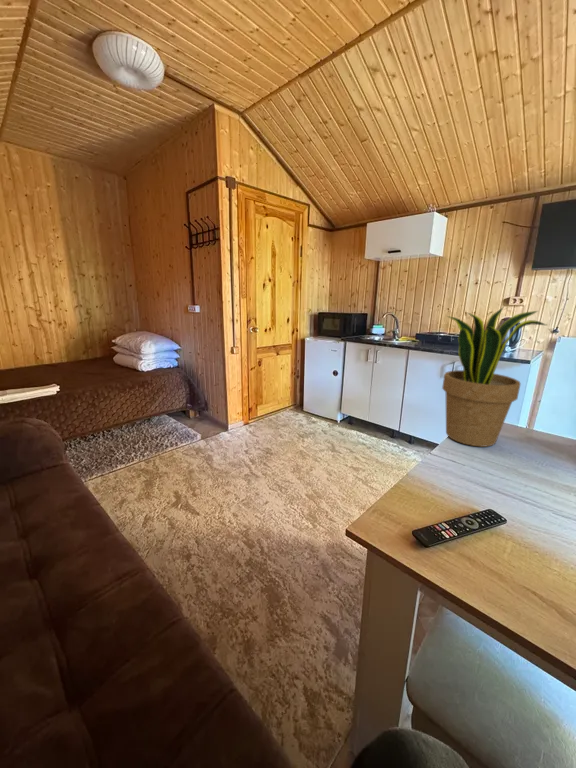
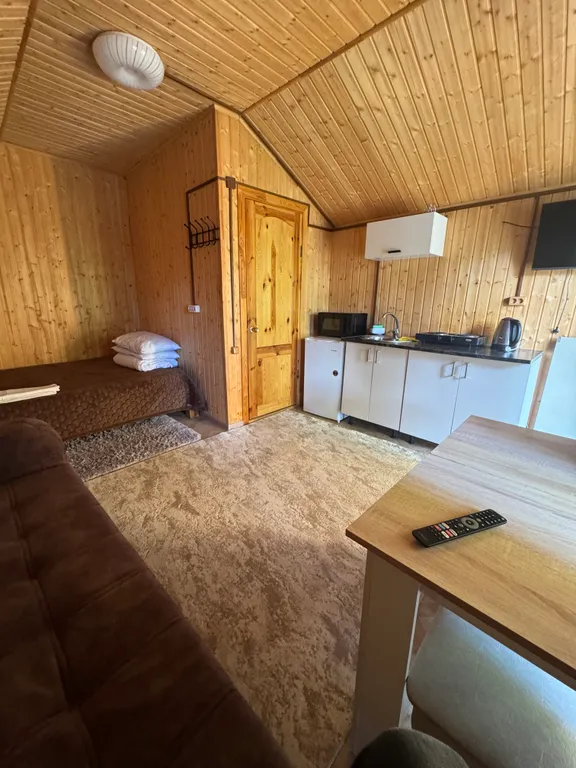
- potted plant [441,306,547,448]
